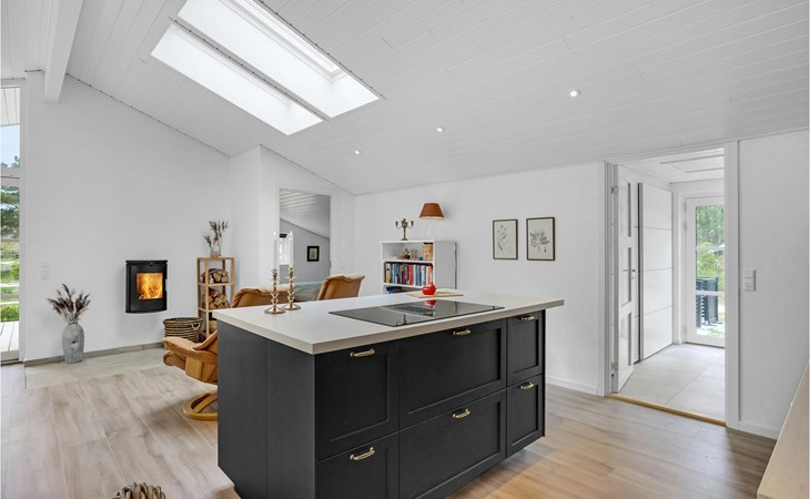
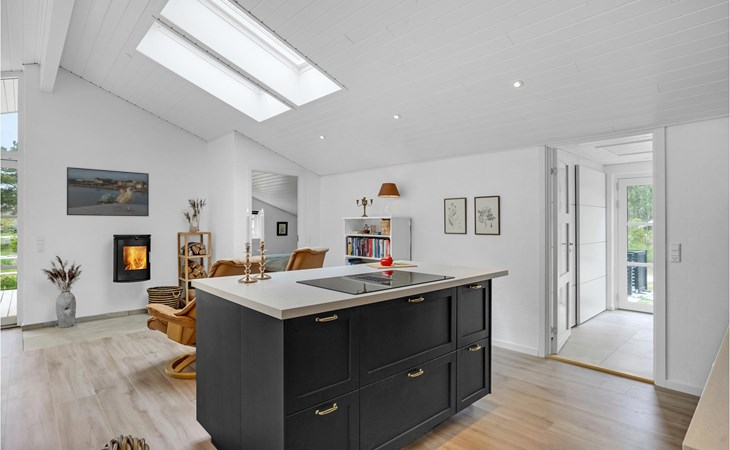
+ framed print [66,166,150,217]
